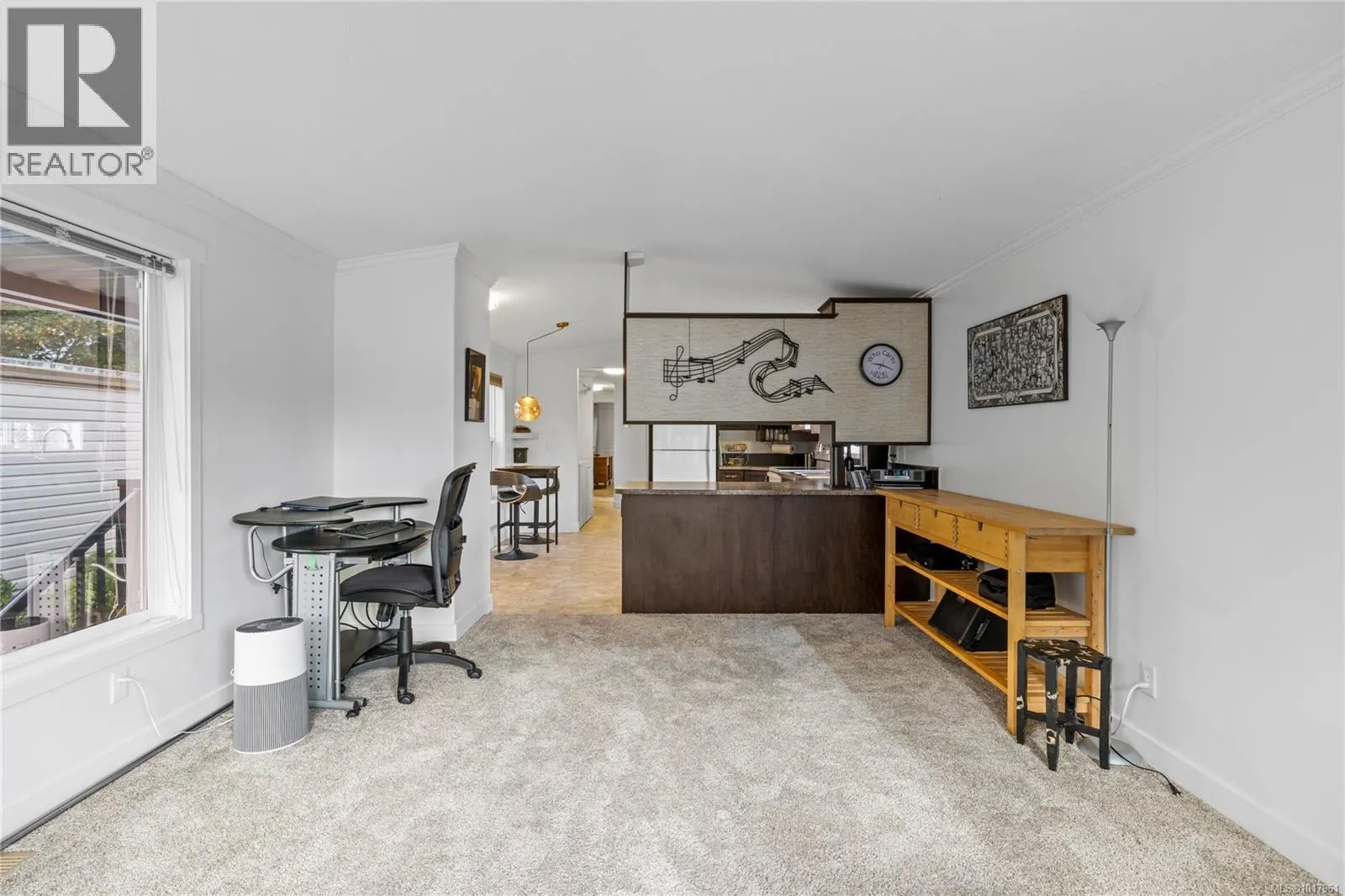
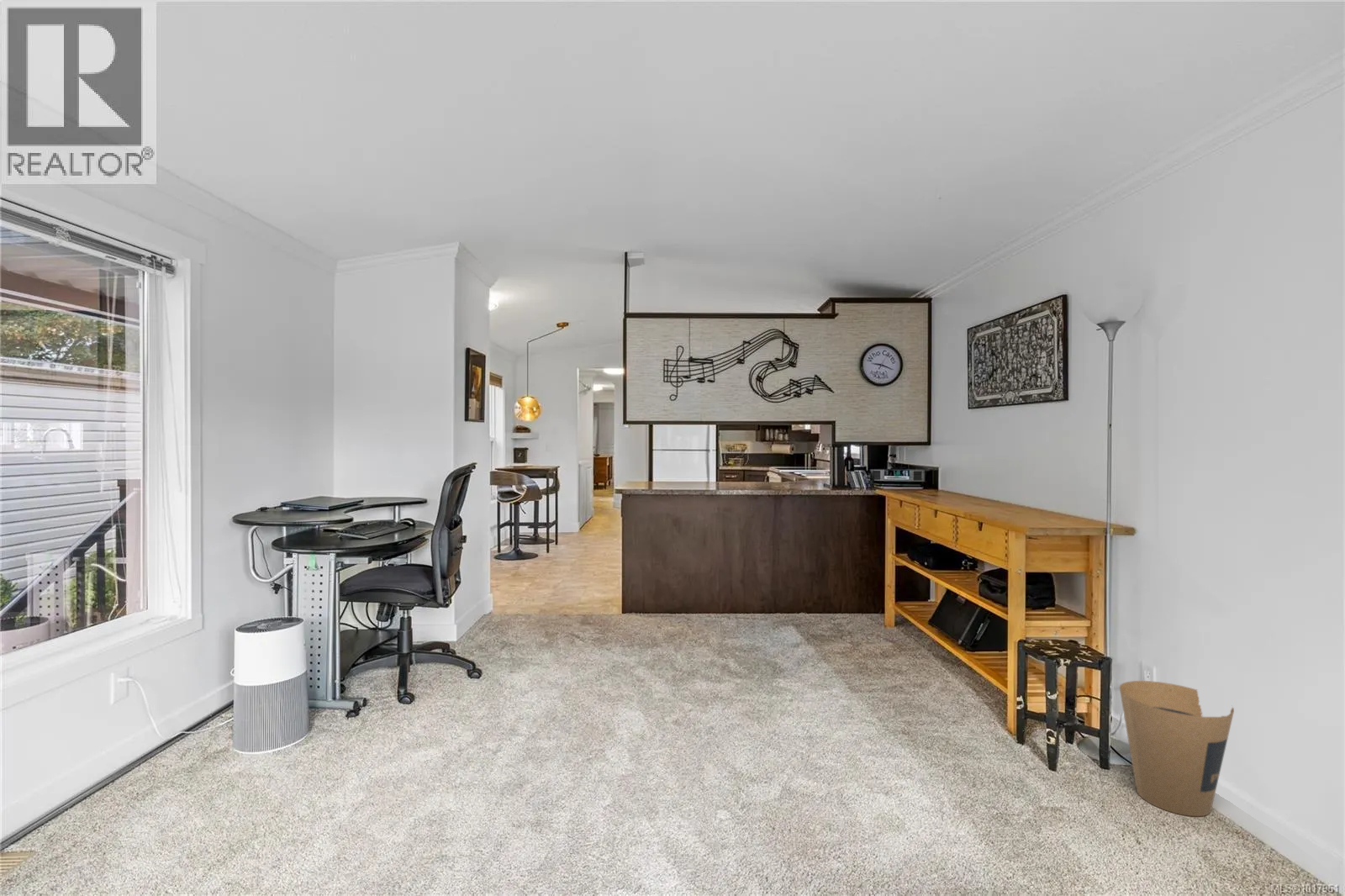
+ trash can [1119,680,1235,817]
